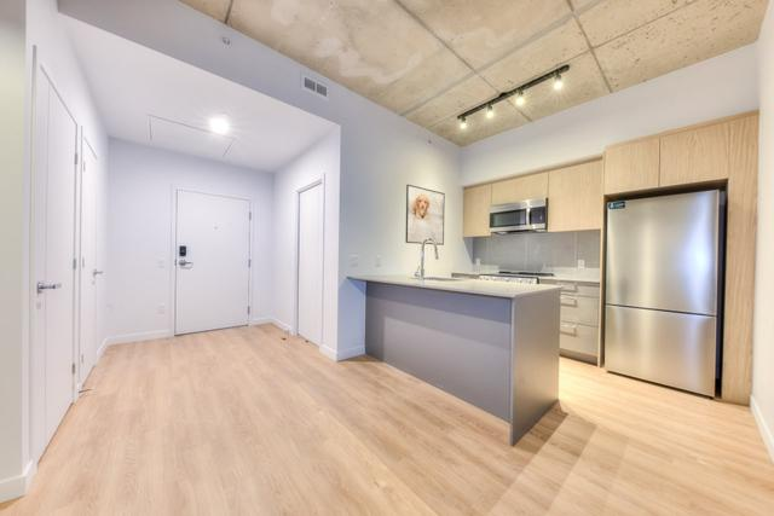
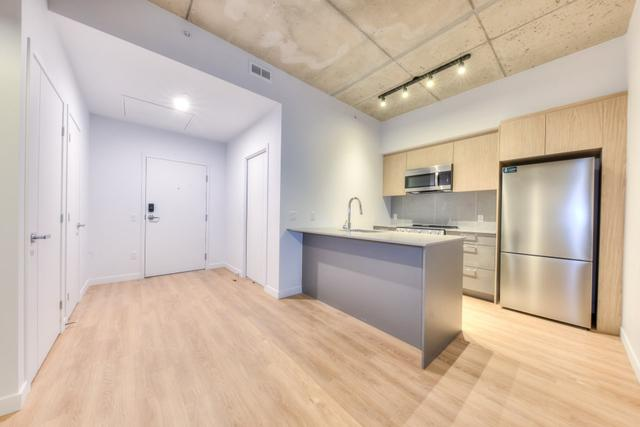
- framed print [405,184,446,247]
